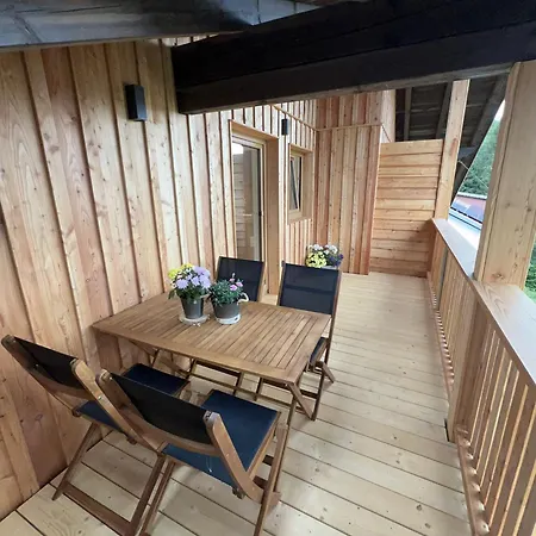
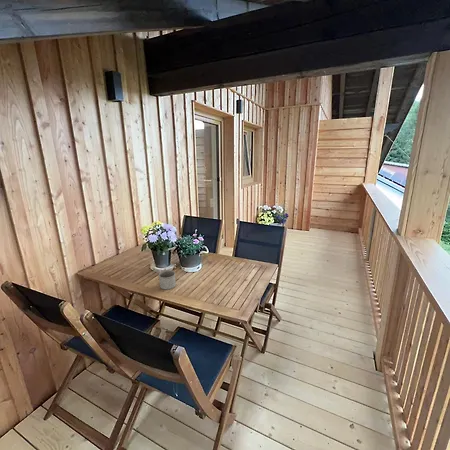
+ mug [158,268,177,290]
